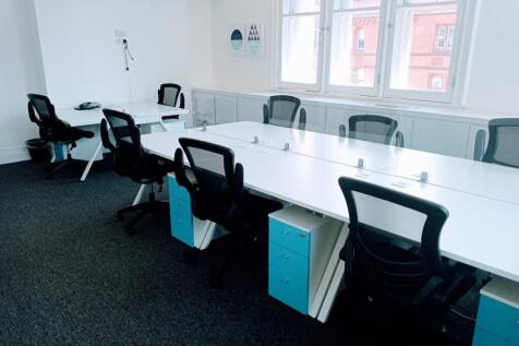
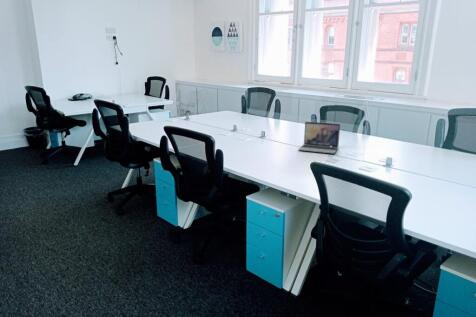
+ laptop [298,121,341,154]
